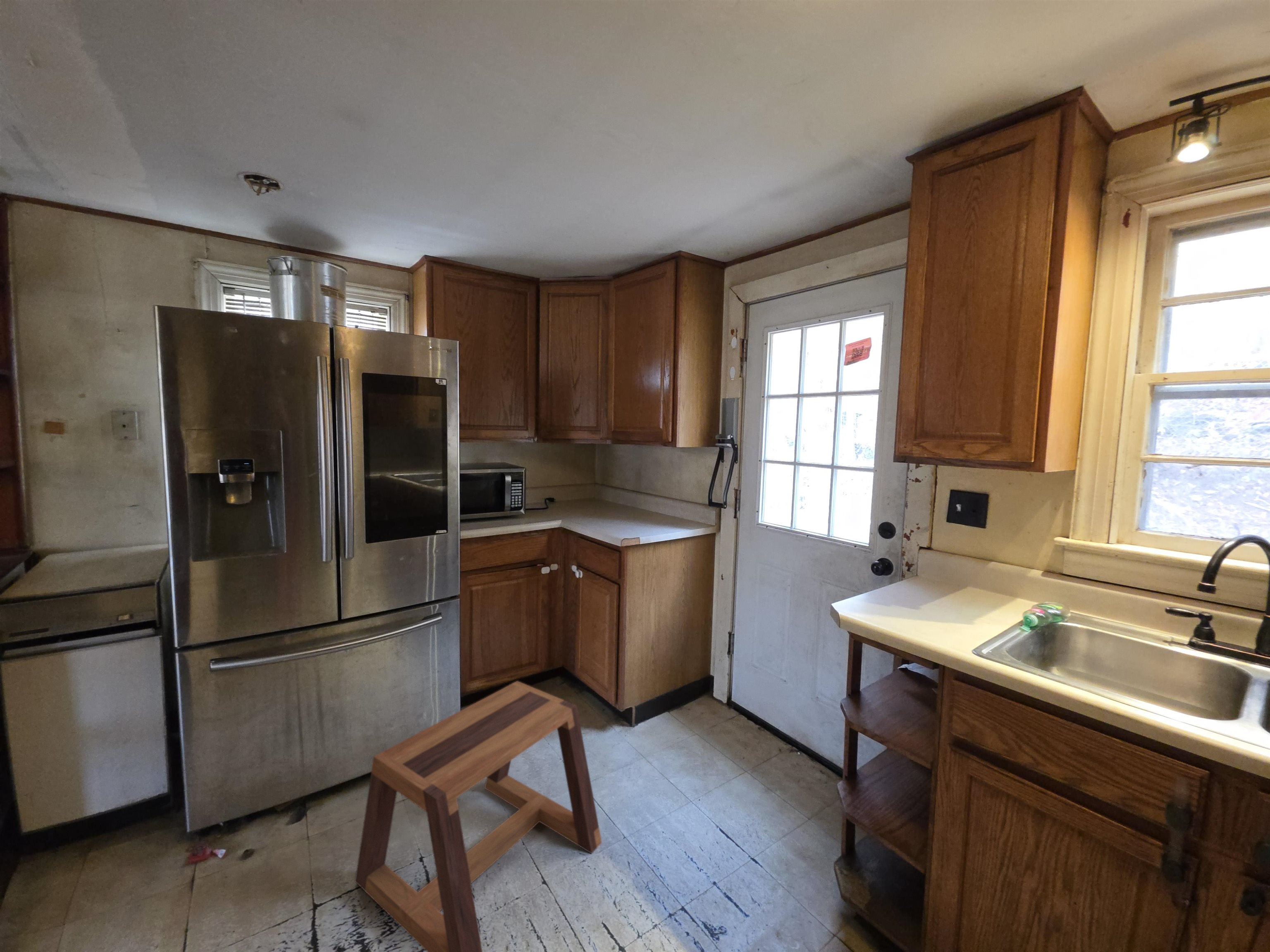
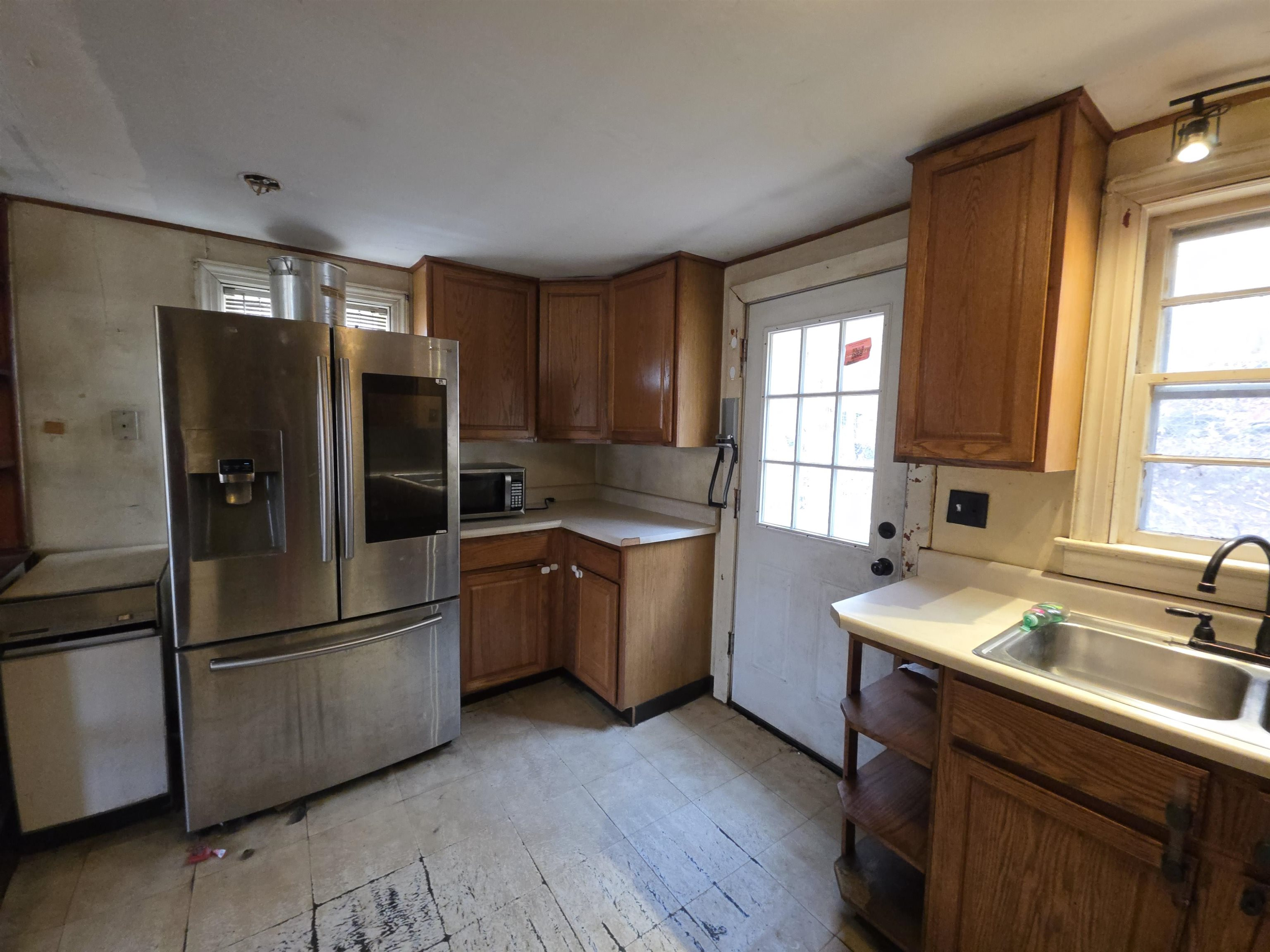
- stool [354,681,602,952]
